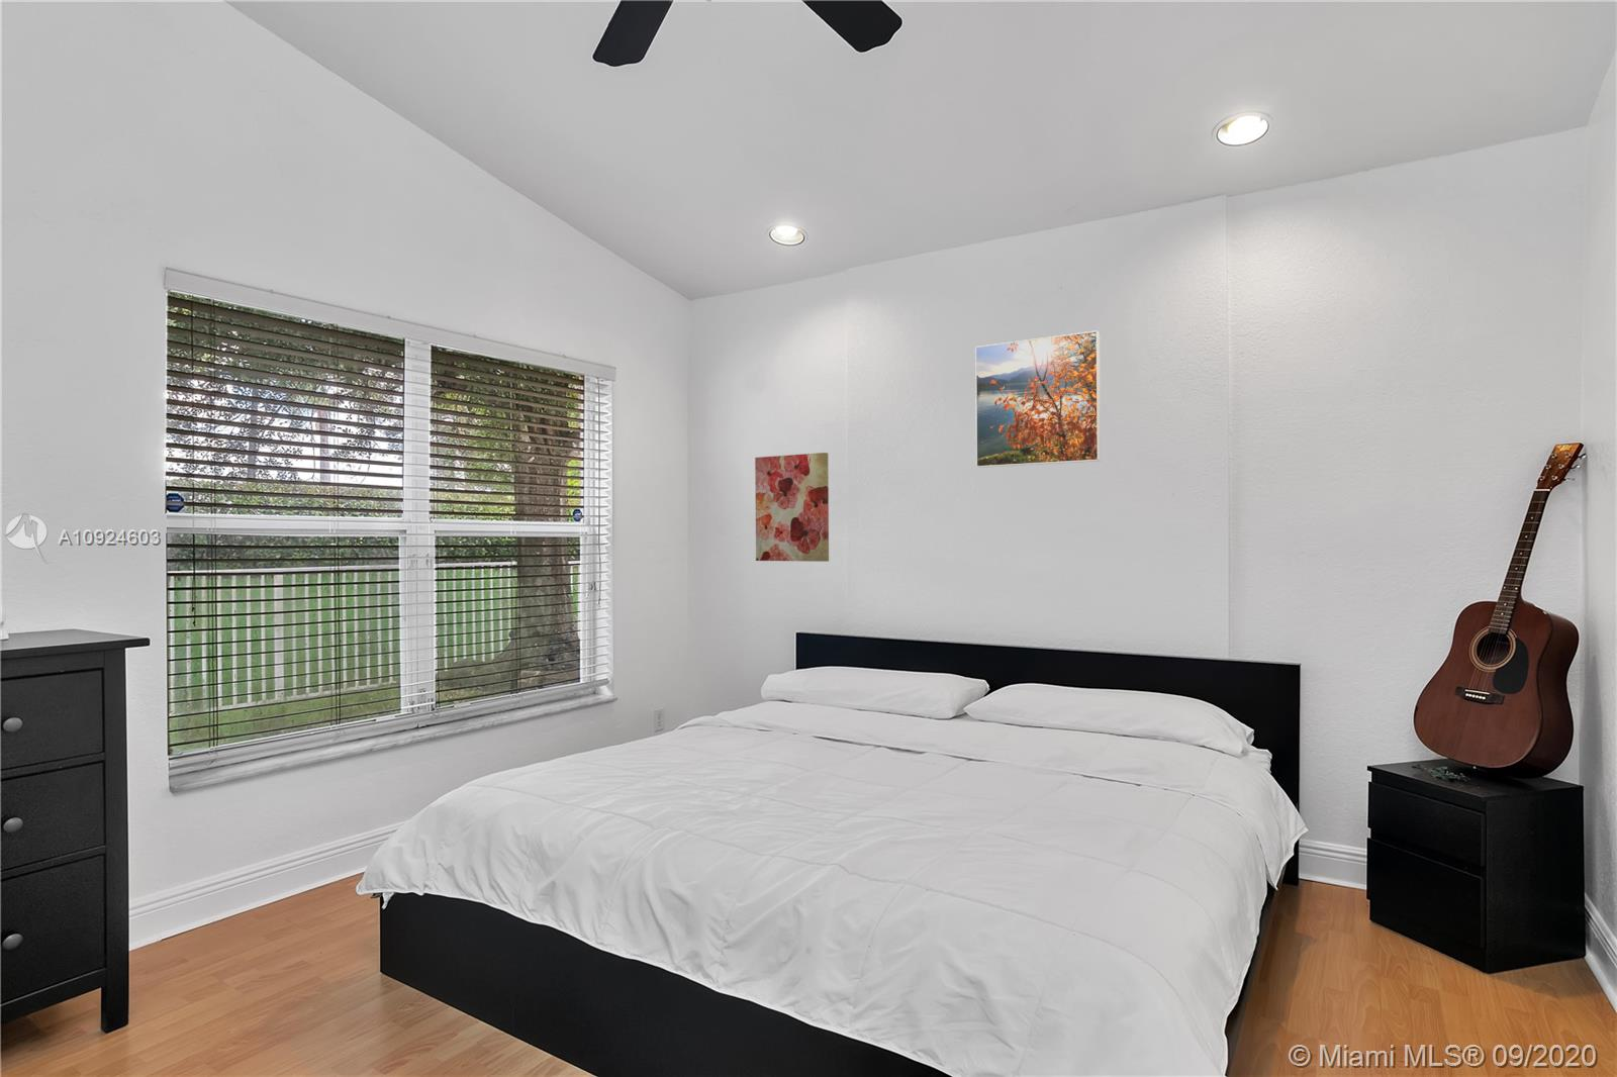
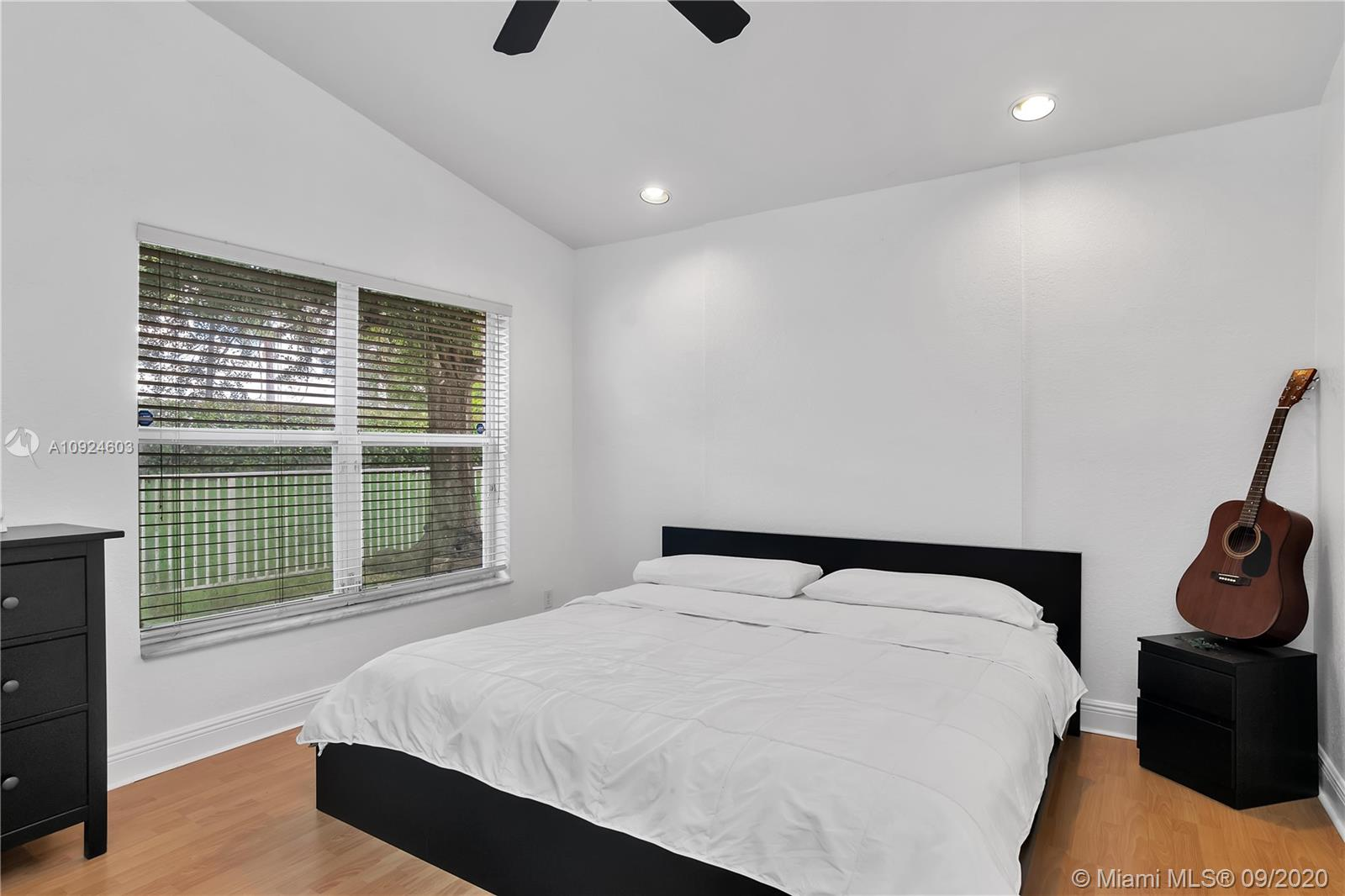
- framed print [974,329,1101,469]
- wall art [754,452,830,563]
